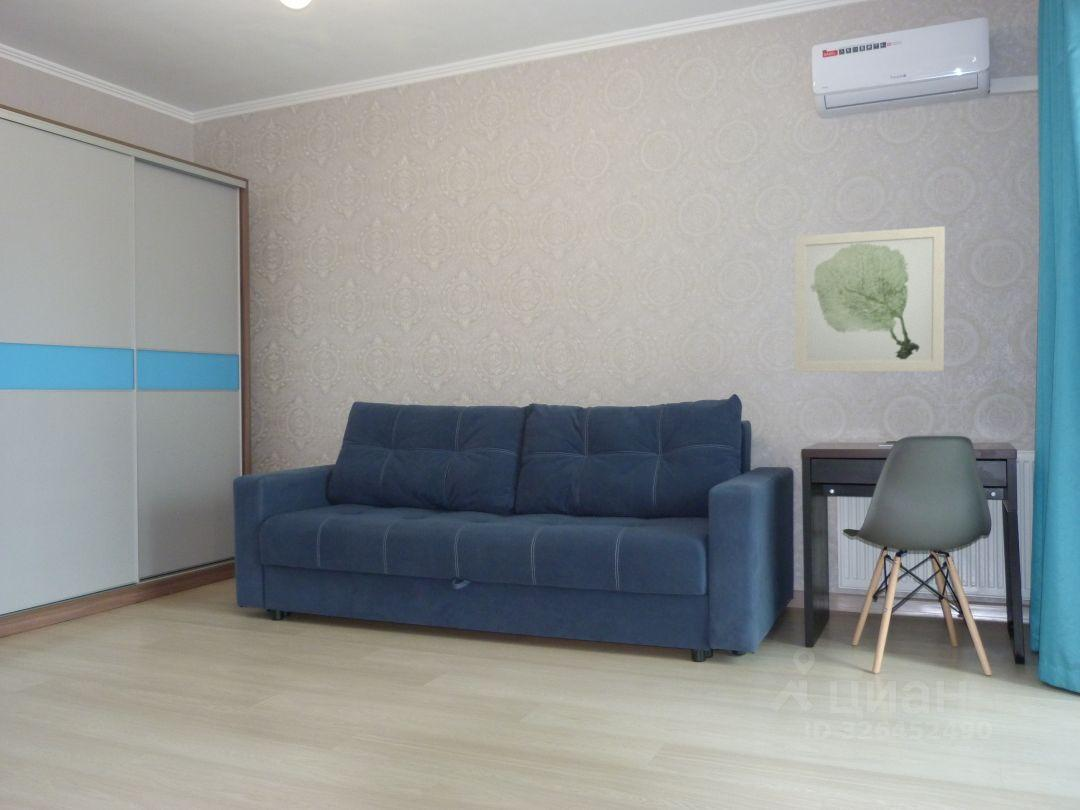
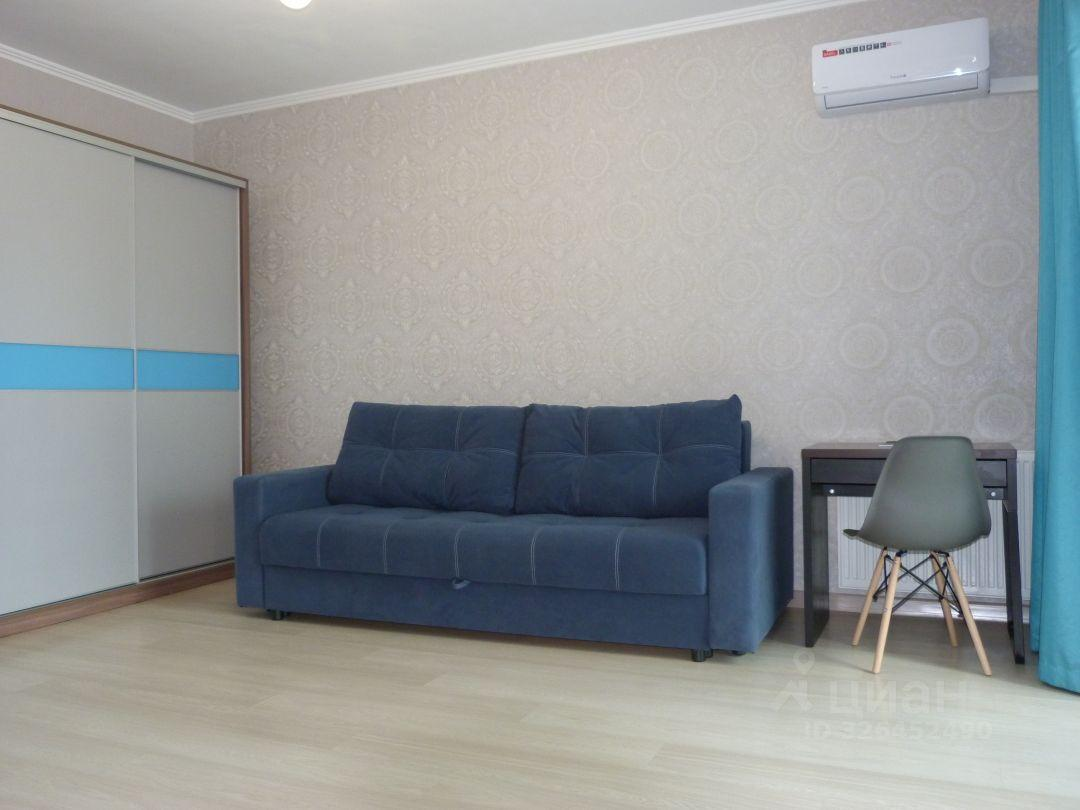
- wall art [794,225,946,373]
